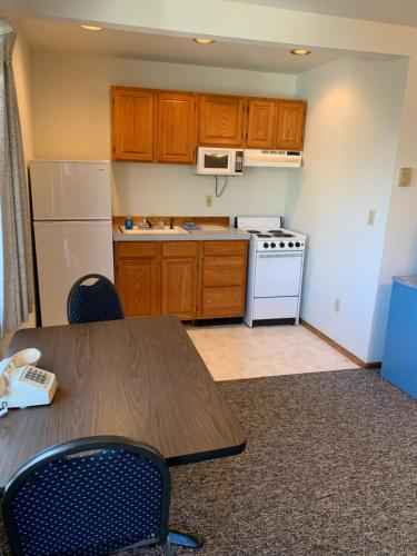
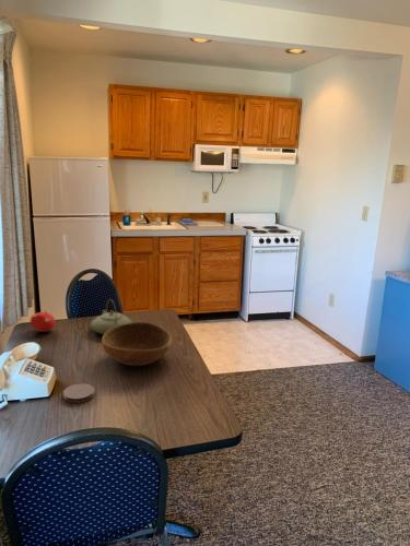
+ teapot [90,298,133,335]
+ coaster [62,382,95,404]
+ fruit [30,310,56,333]
+ bowl [101,321,173,367]
